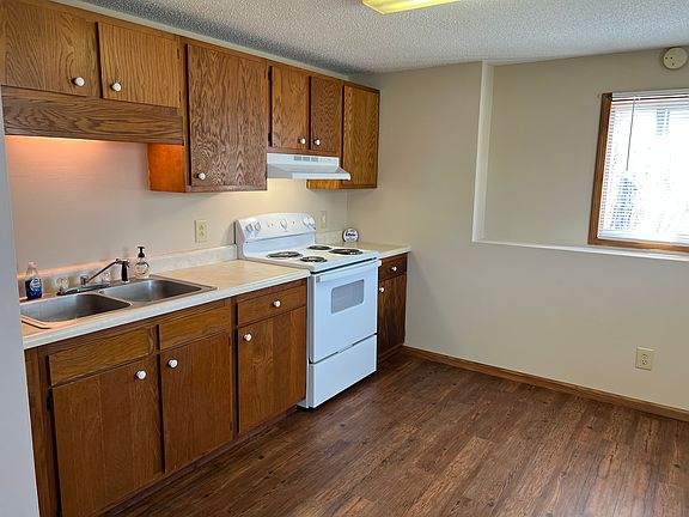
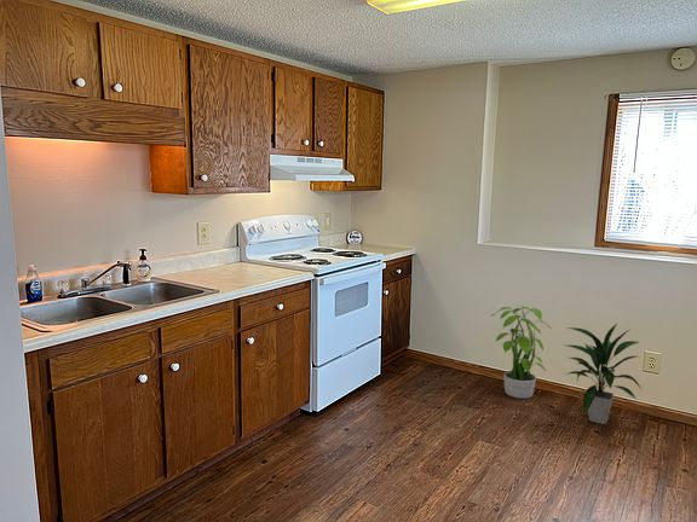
+ indoor plant [561,324,643,425]
+ potted plant [490,301,552,400]
